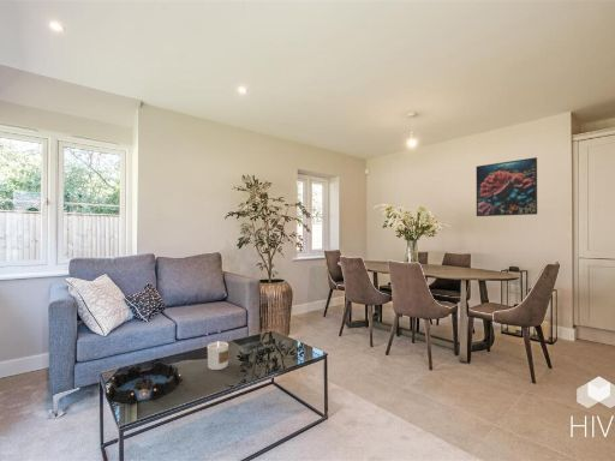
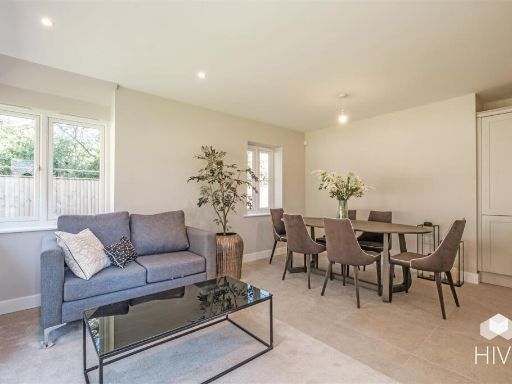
- decorative bowl [105,360,183,406]
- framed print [476,156,538,217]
- candle [207,340,229,371]
